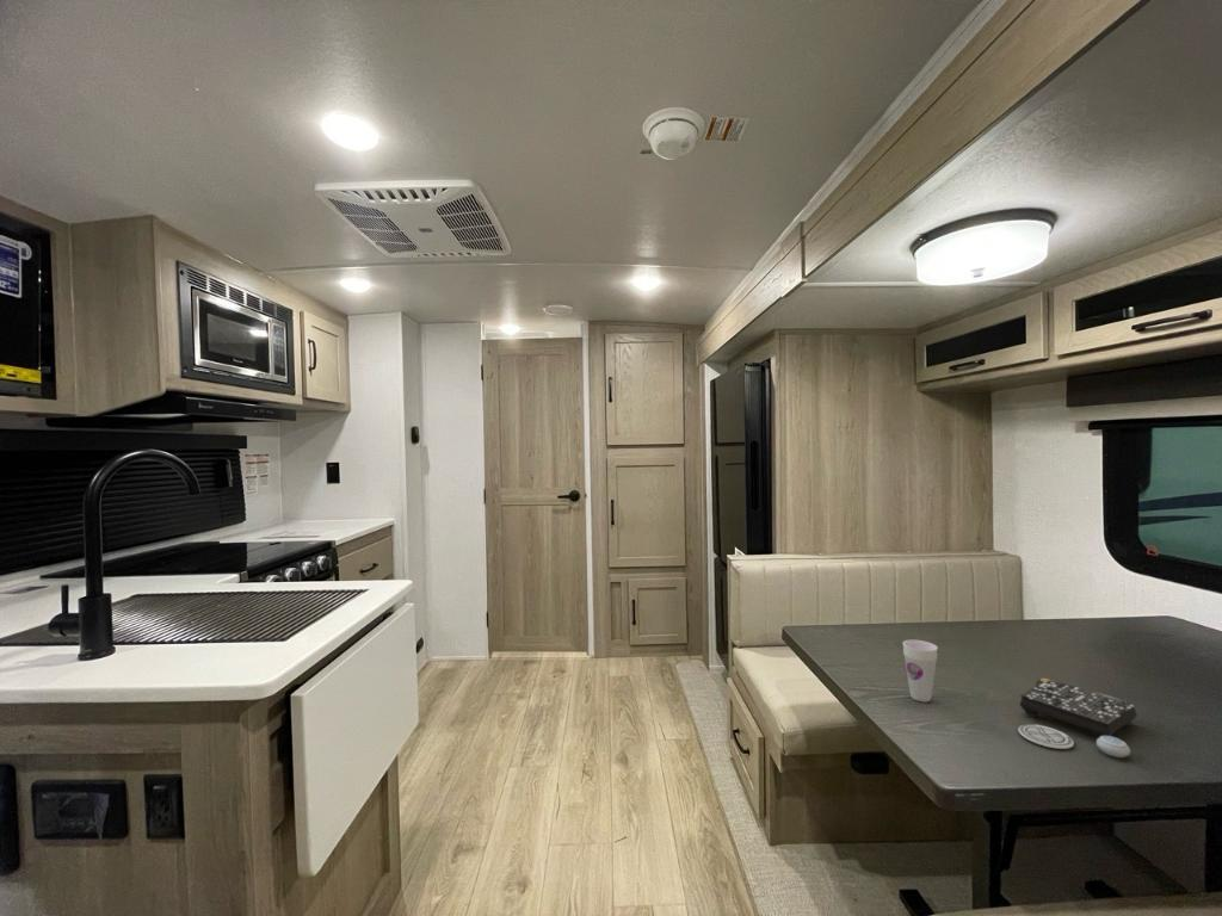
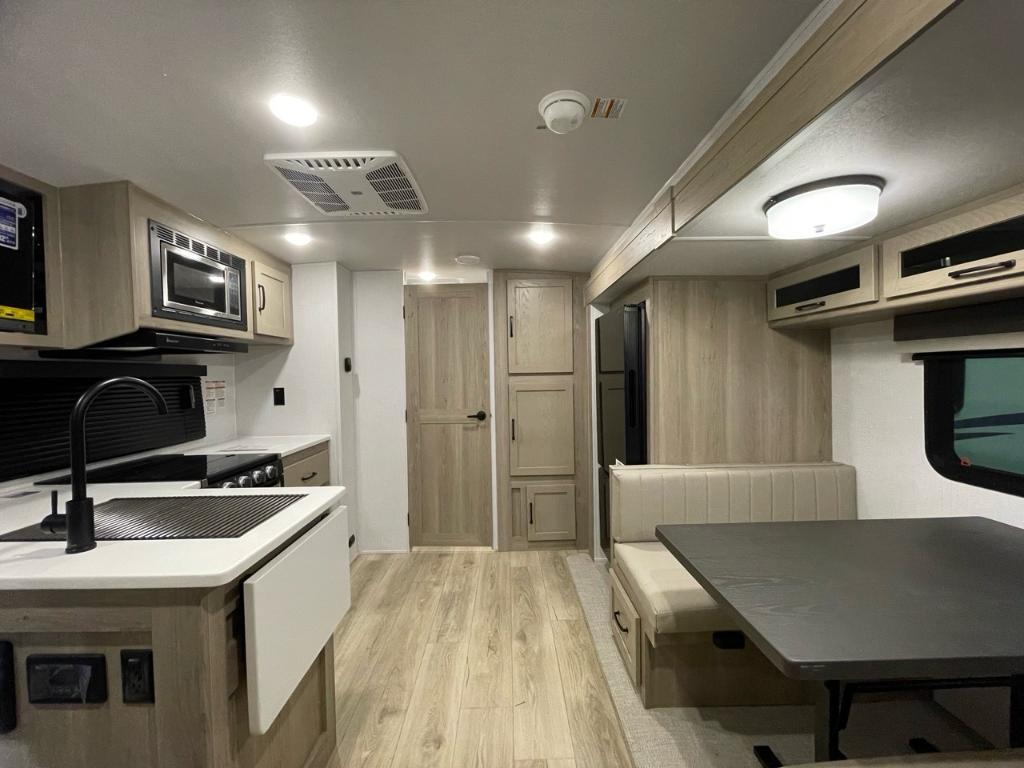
- cup [902,639,939,704]
- board game [1017,677,1138,759]
